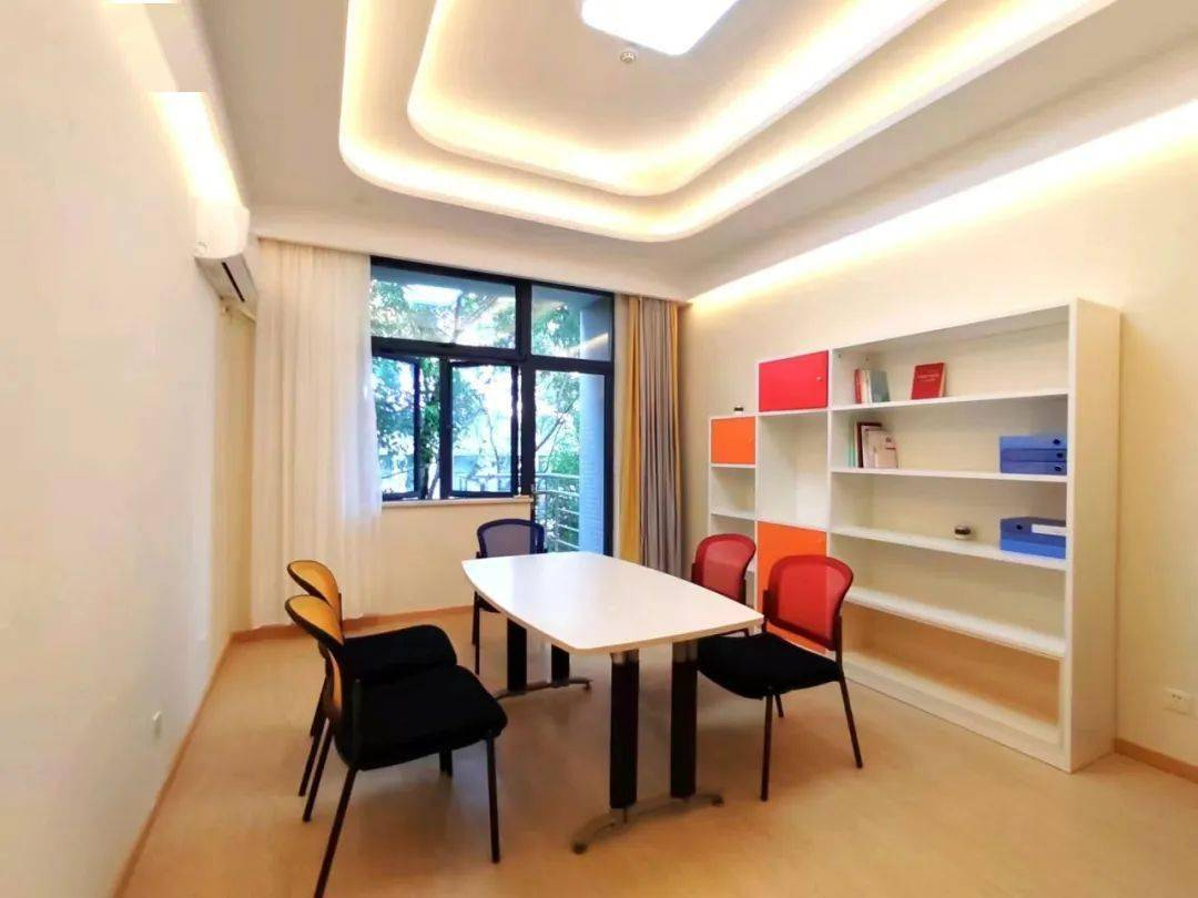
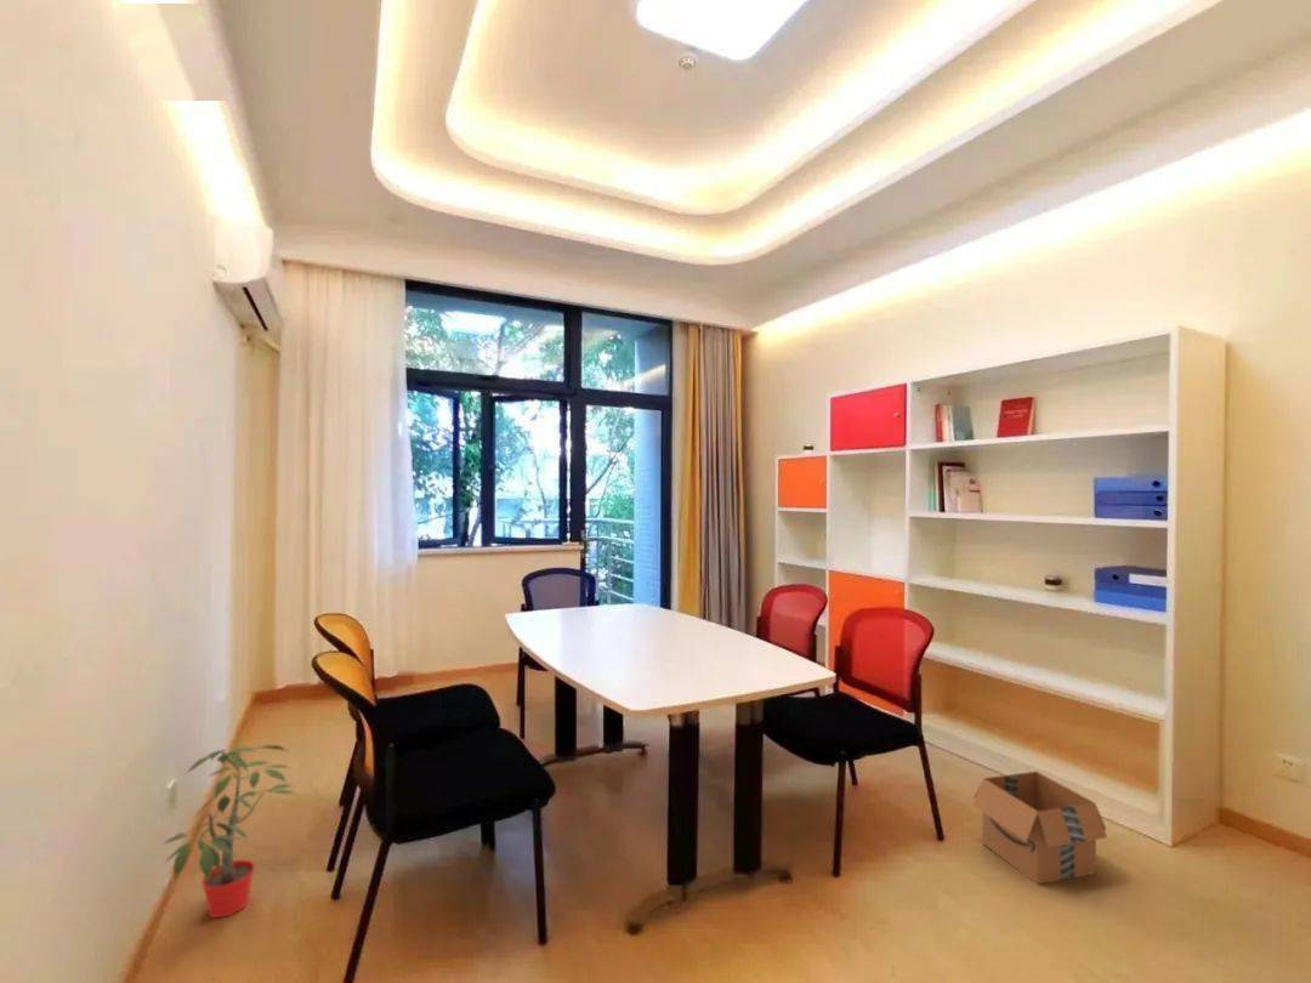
+ cardboard box [971,771,1108,885]
+ potted plant [163,744,299,919]
